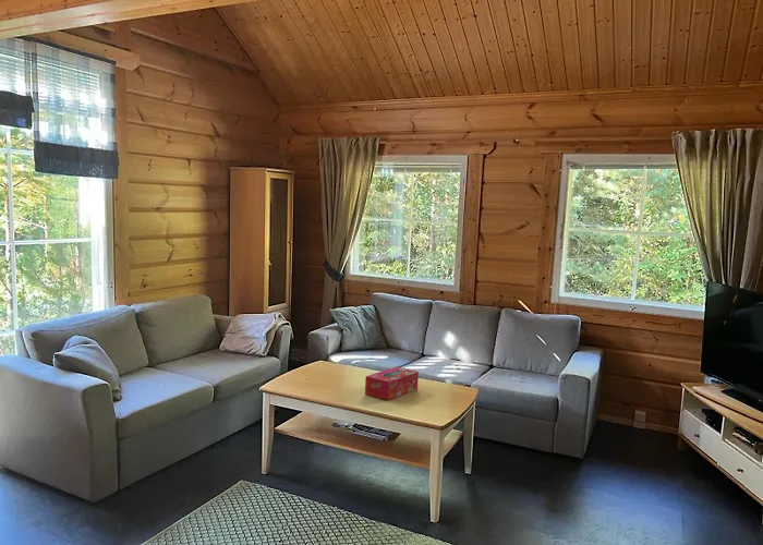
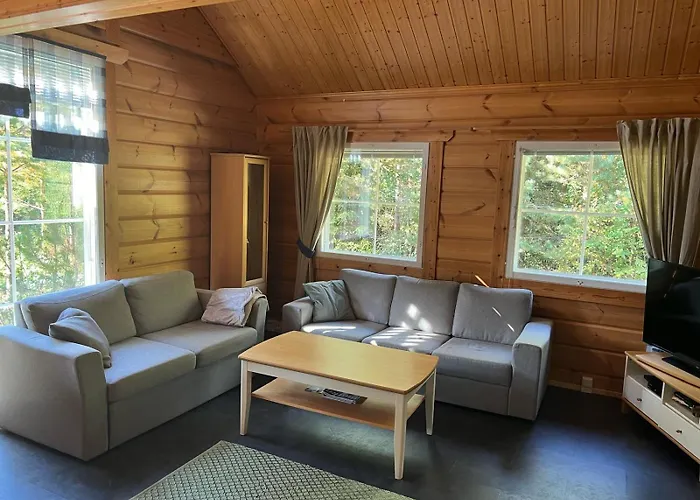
- tissue box [364,366,420,401]
